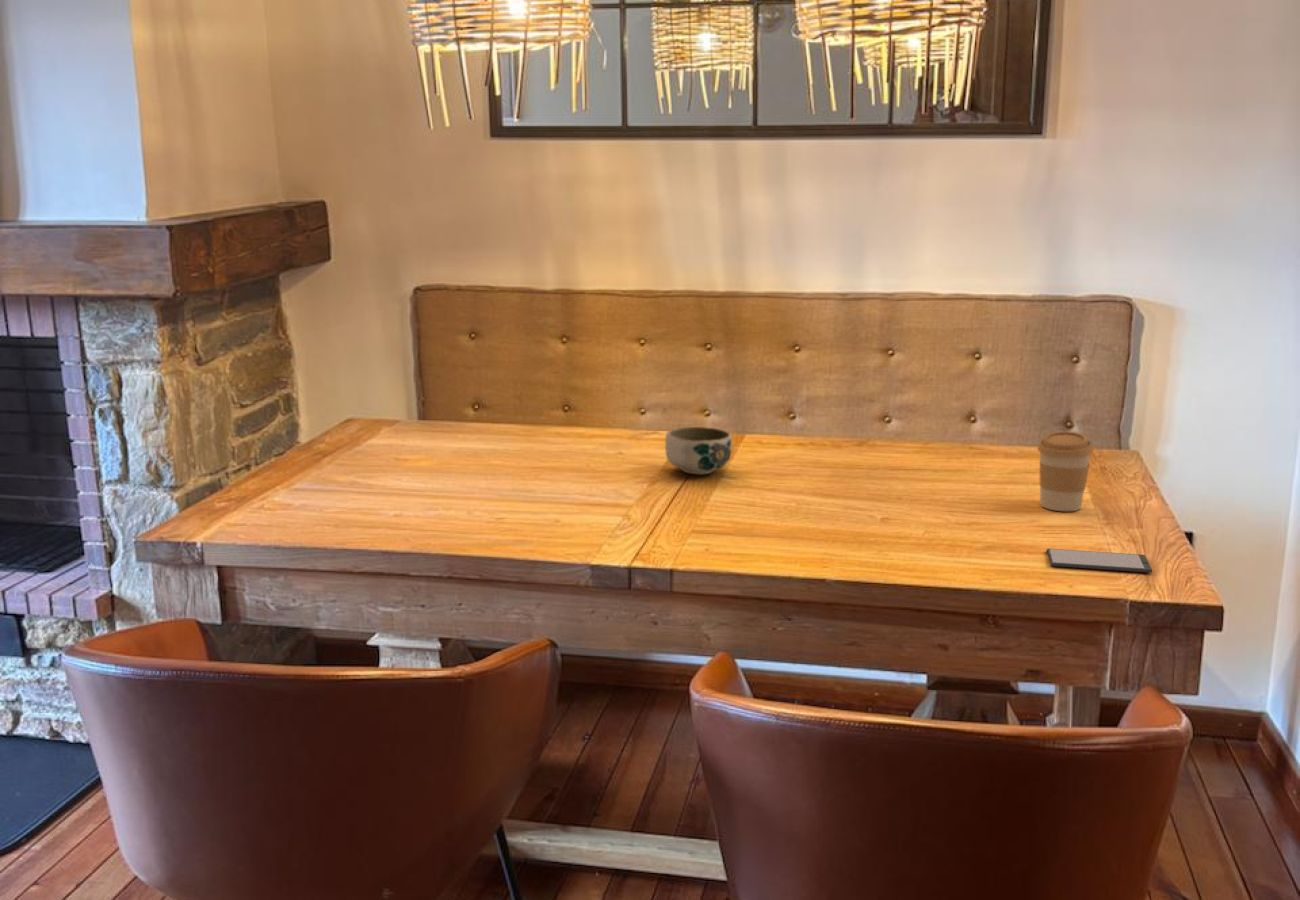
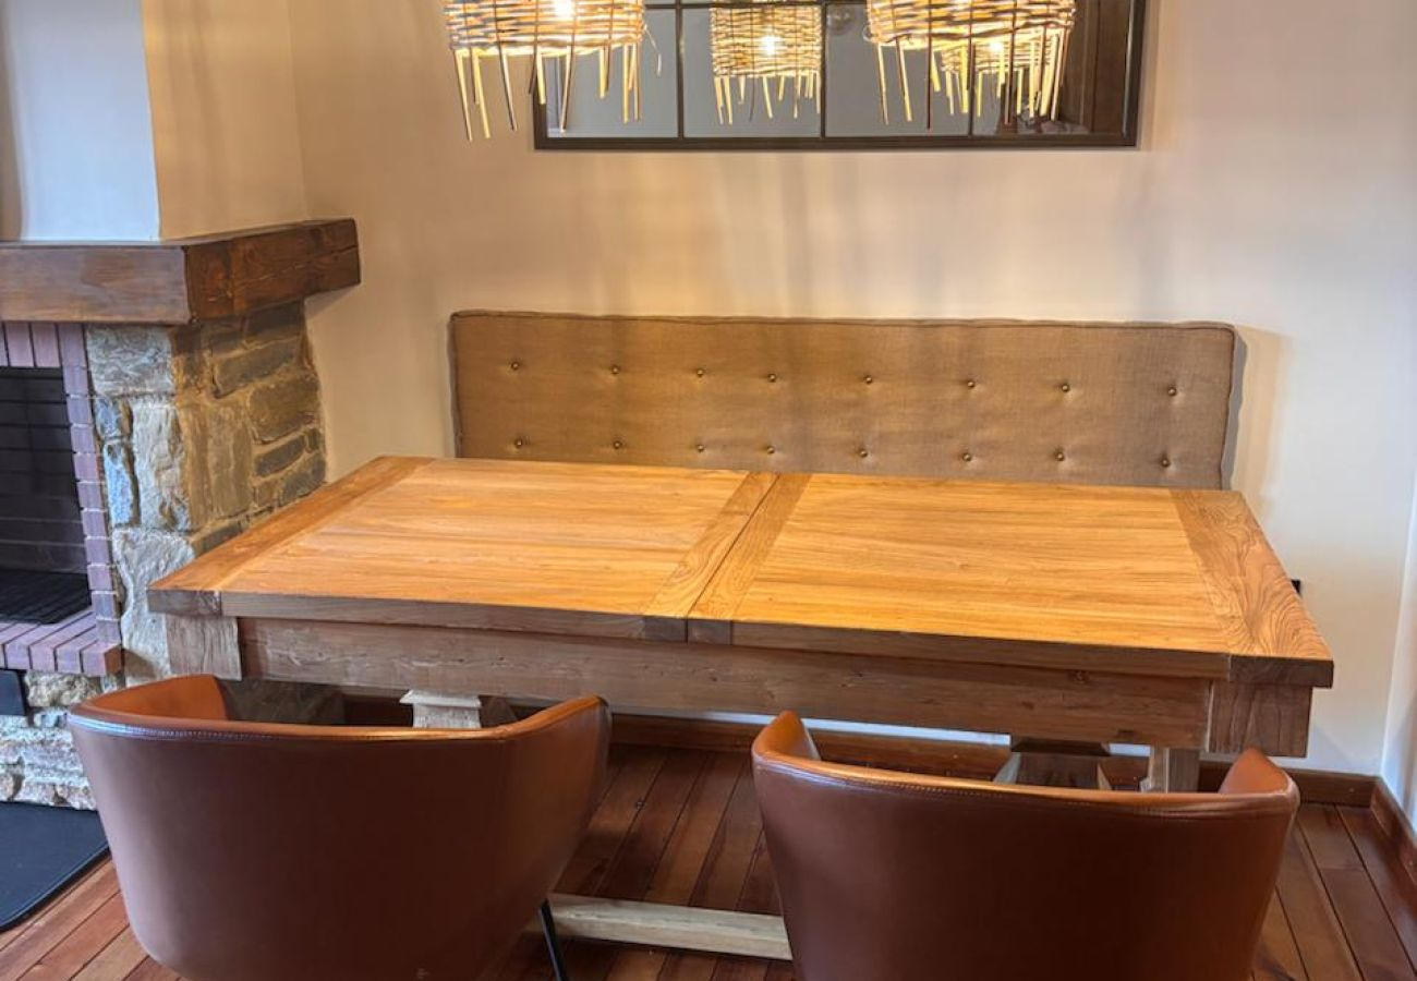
- coffee cup [1037,430,1094,512]
- bowl [664,426,733,476]
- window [1045,548,1153,573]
